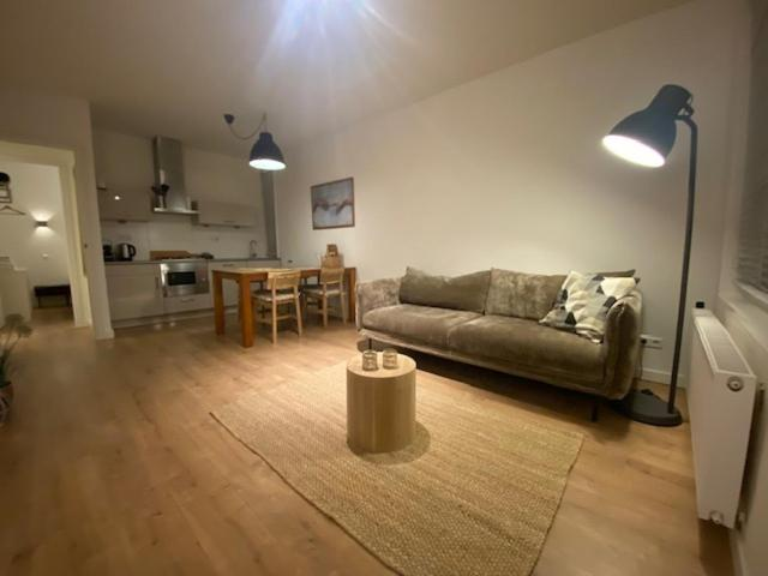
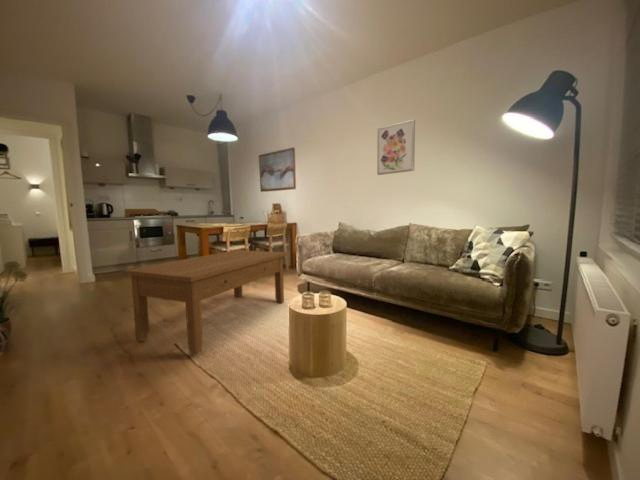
+ coffee table [122,249,288,356]
+ wall art [376,118,416,176]
